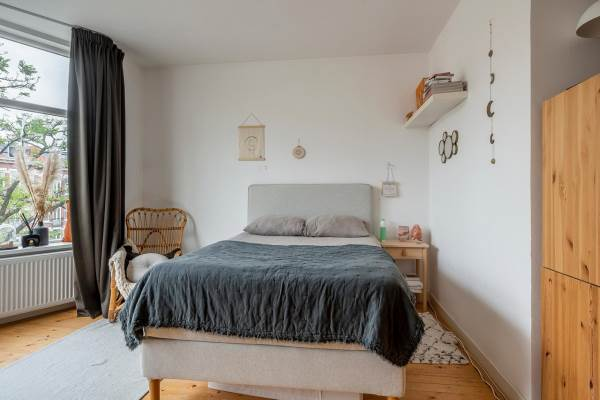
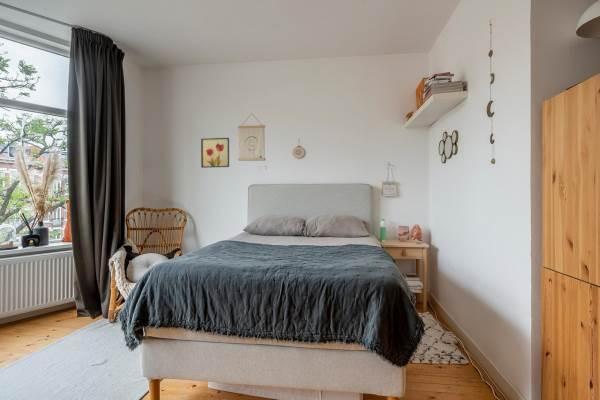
+ wall art [200,137,230,169]
